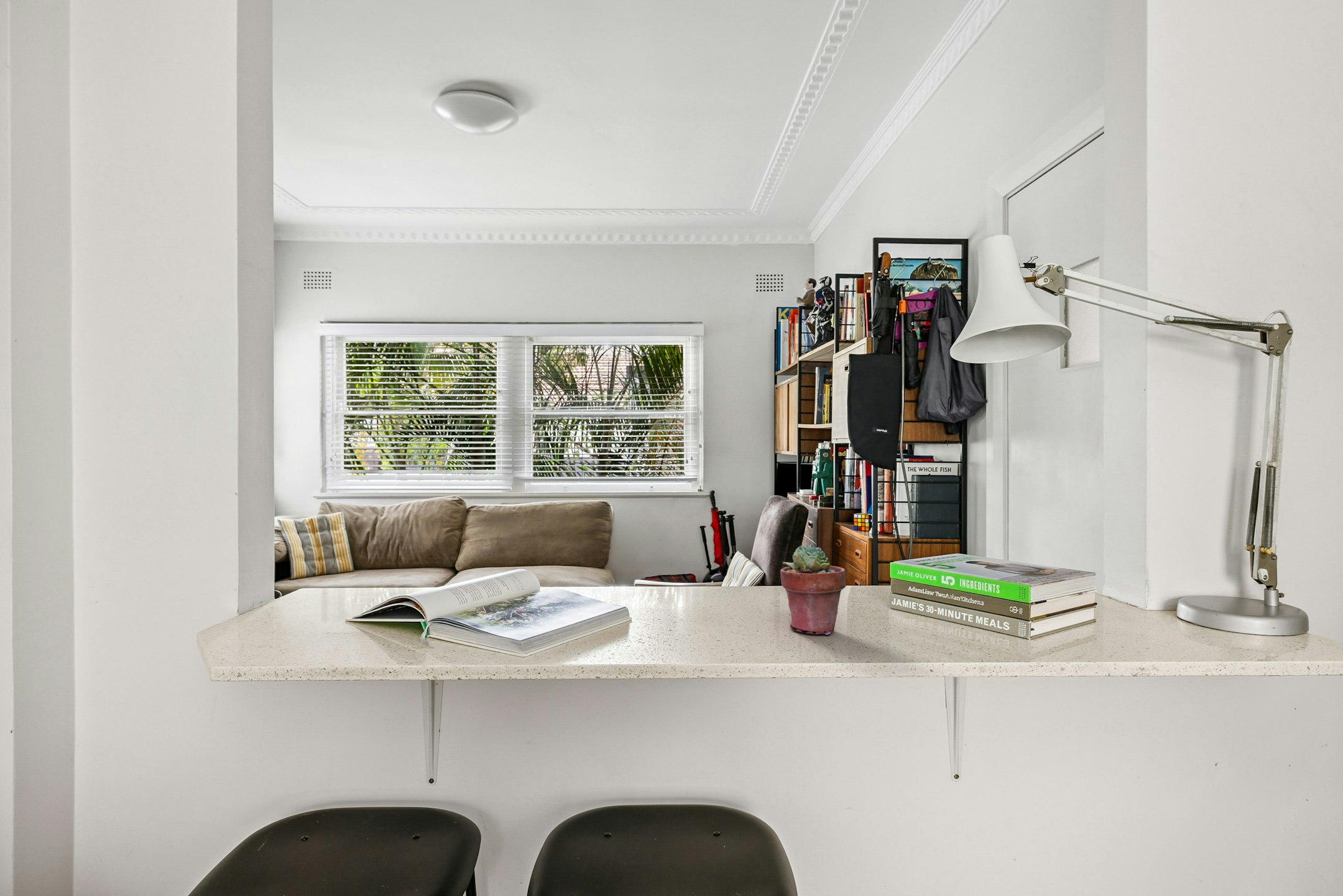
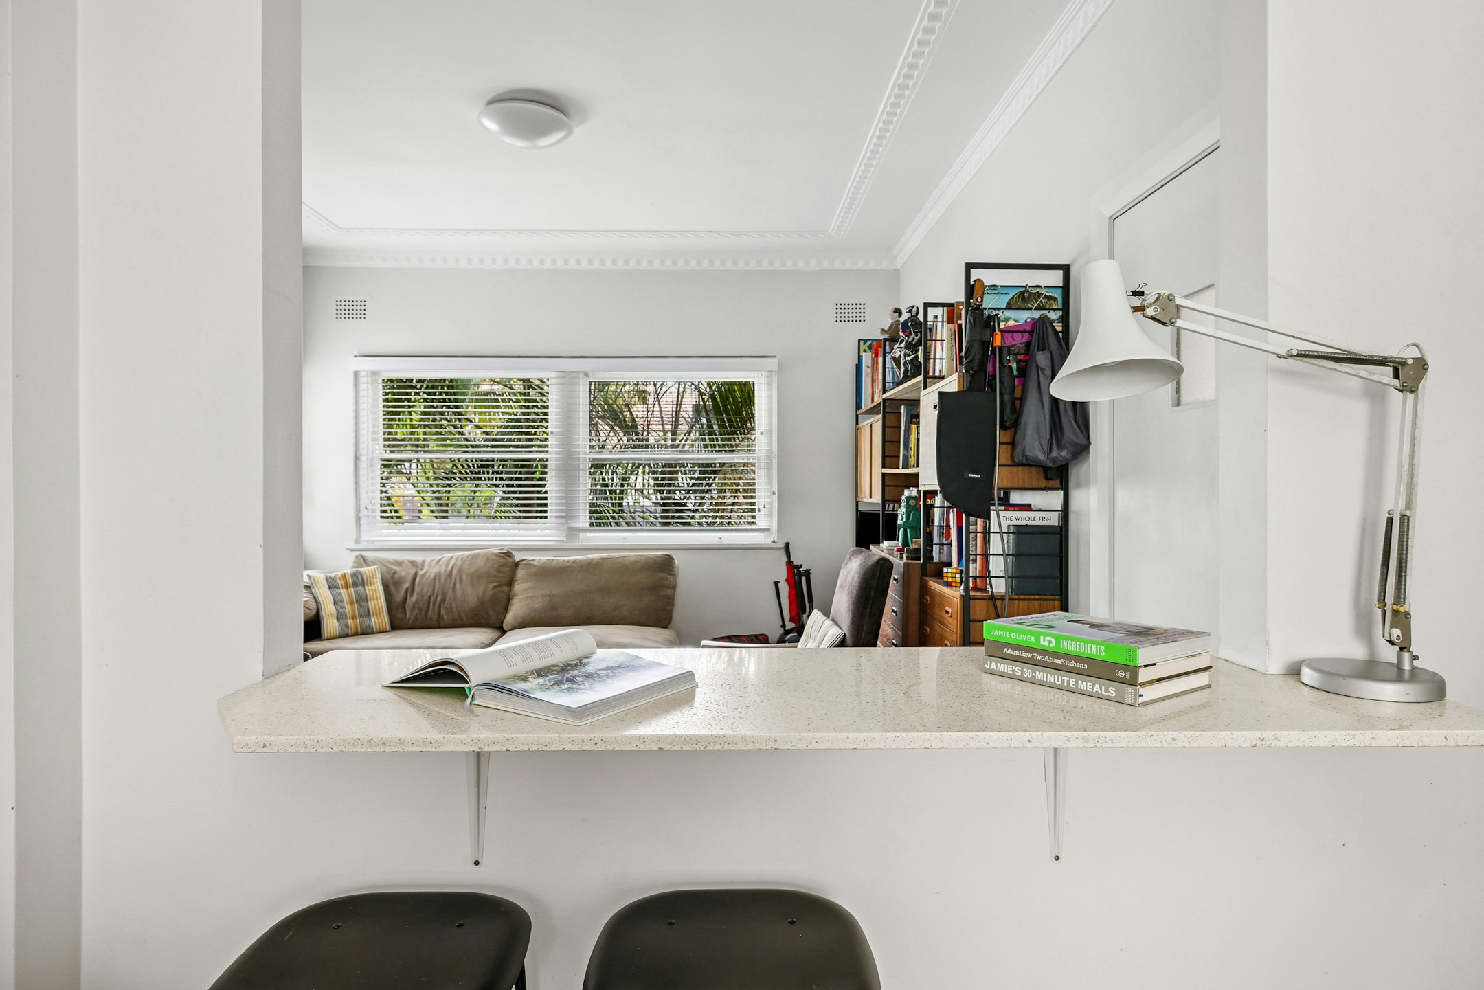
- potted succulent [780,543,847,635]
